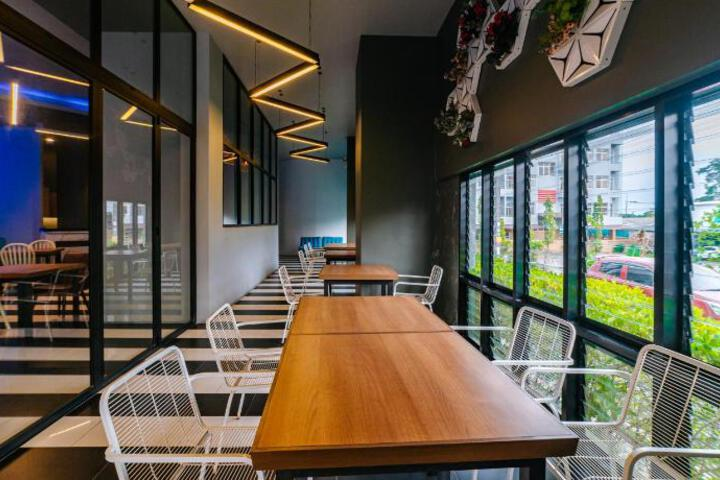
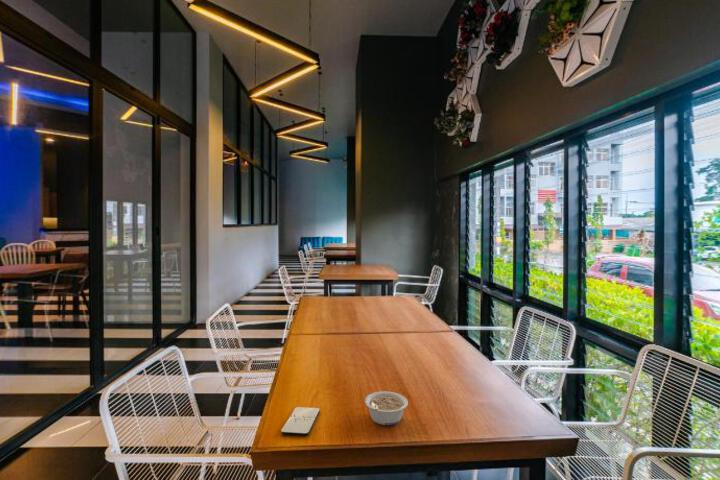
+ legume [364,390,409,426]
+ smartphone [280,406,321,437]
